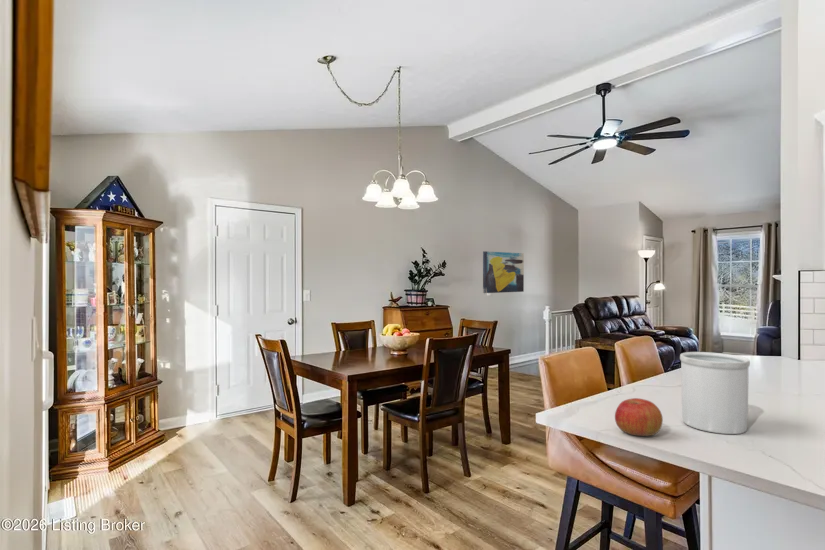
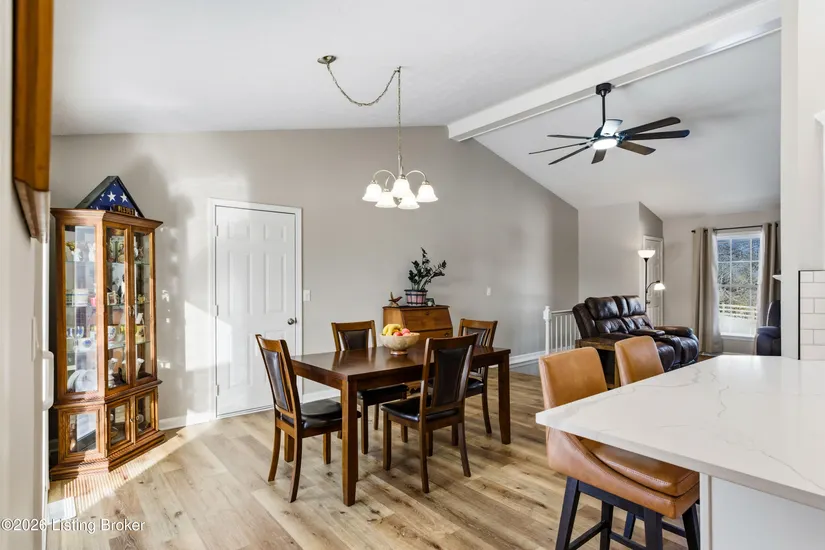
- apple [614,397,664,437]
- wall art [482,250,525,294]
- utensil holder [679,351,751,435]
